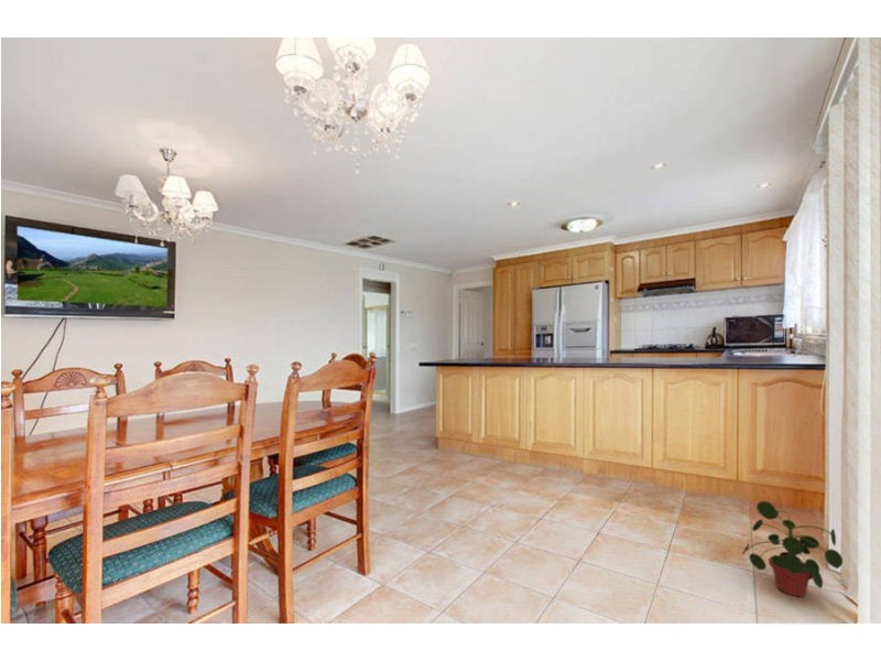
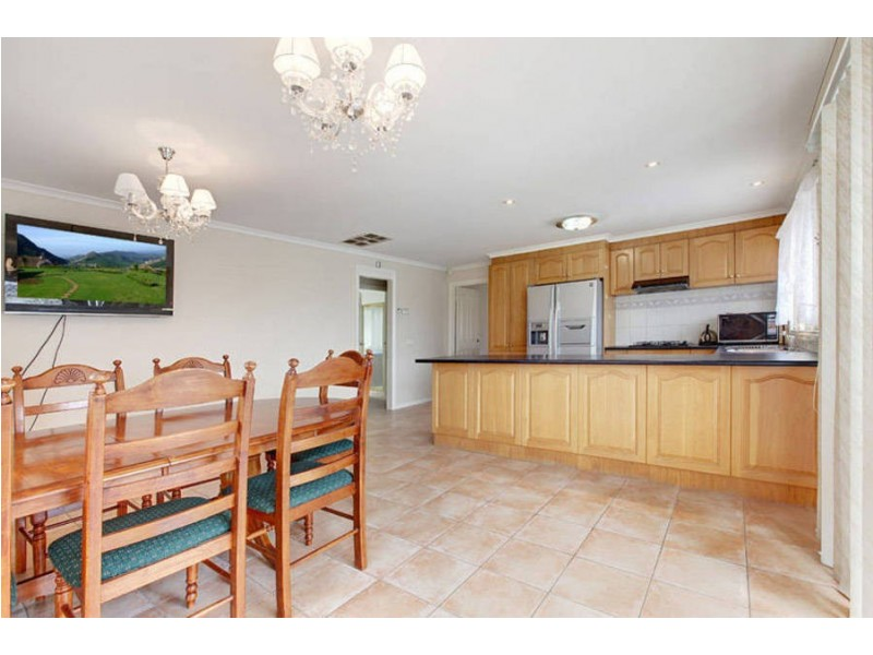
- potted plant [741,500,844,597]
